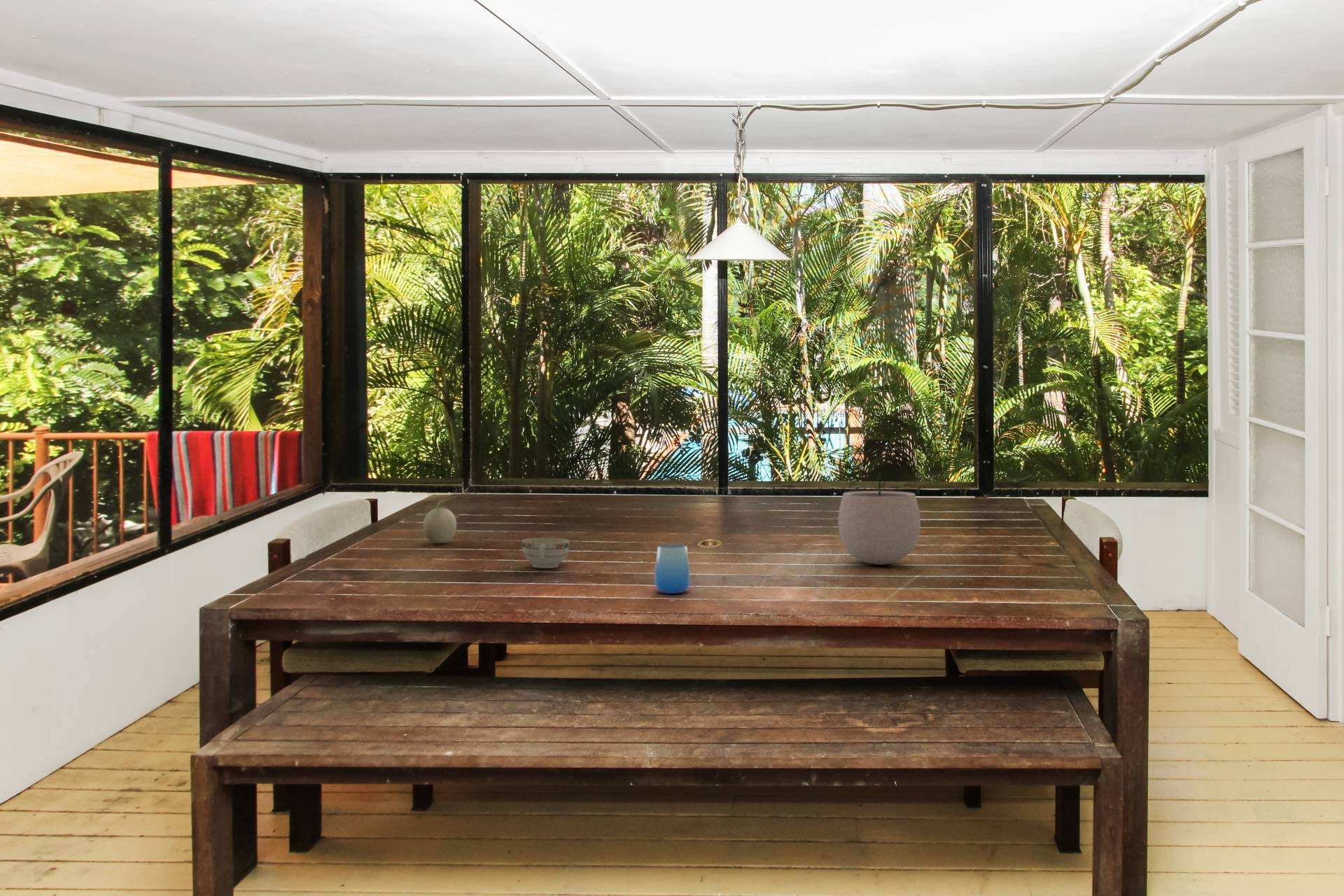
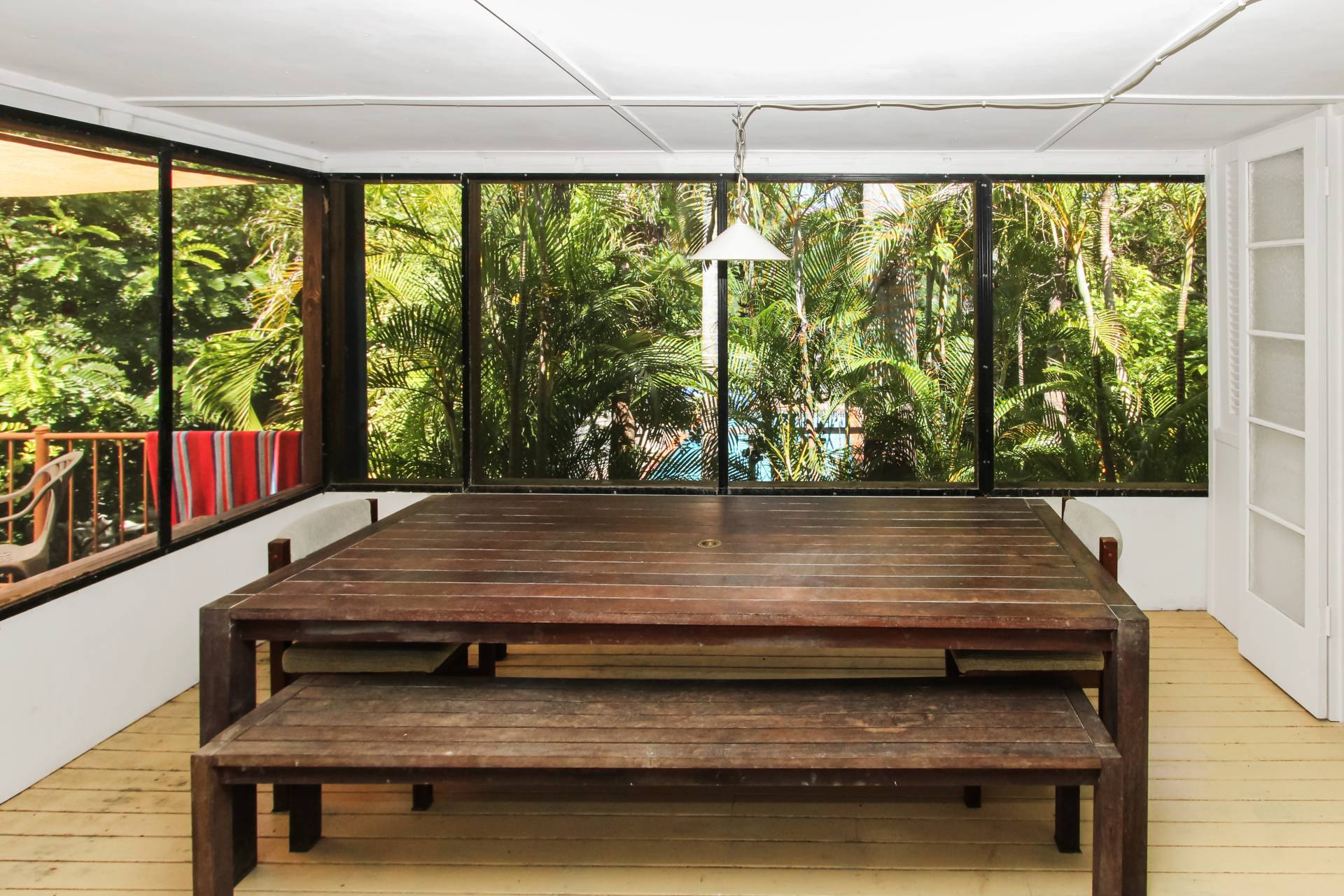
- teacup [521,537,570,569]
- fruit [423,496,457,544]
- plant pot [837,462,921,566]
- cup [654,544,691,594]
